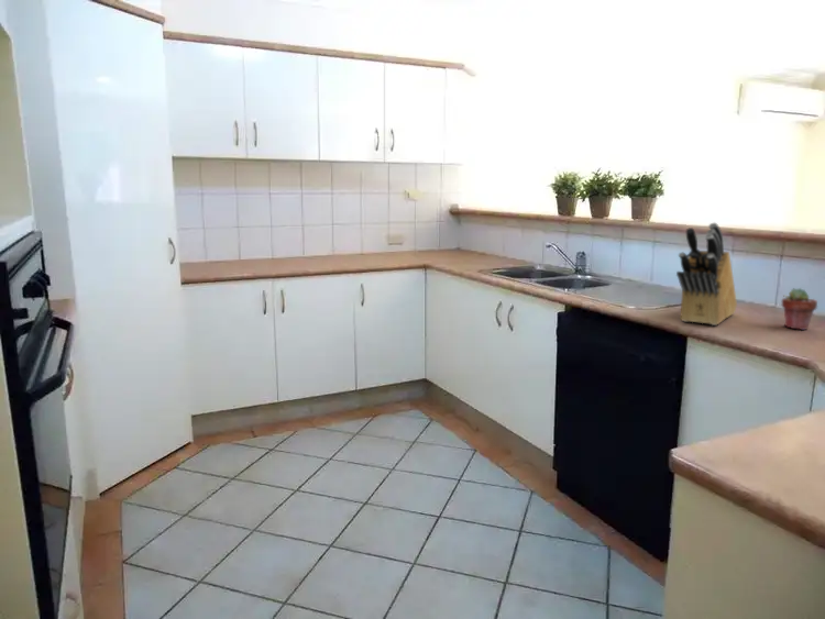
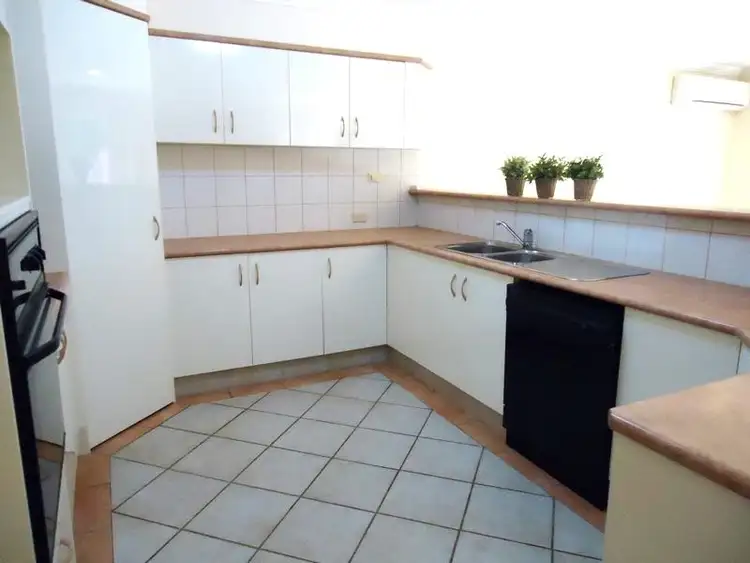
- knife block [675,221,738,327]
- potted succulent [781,287,818,331]
